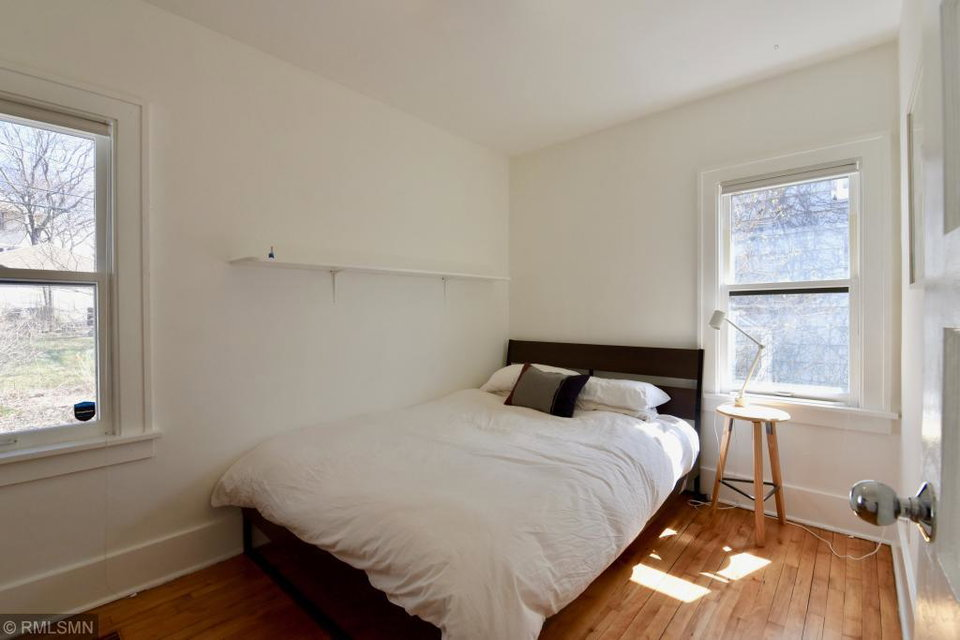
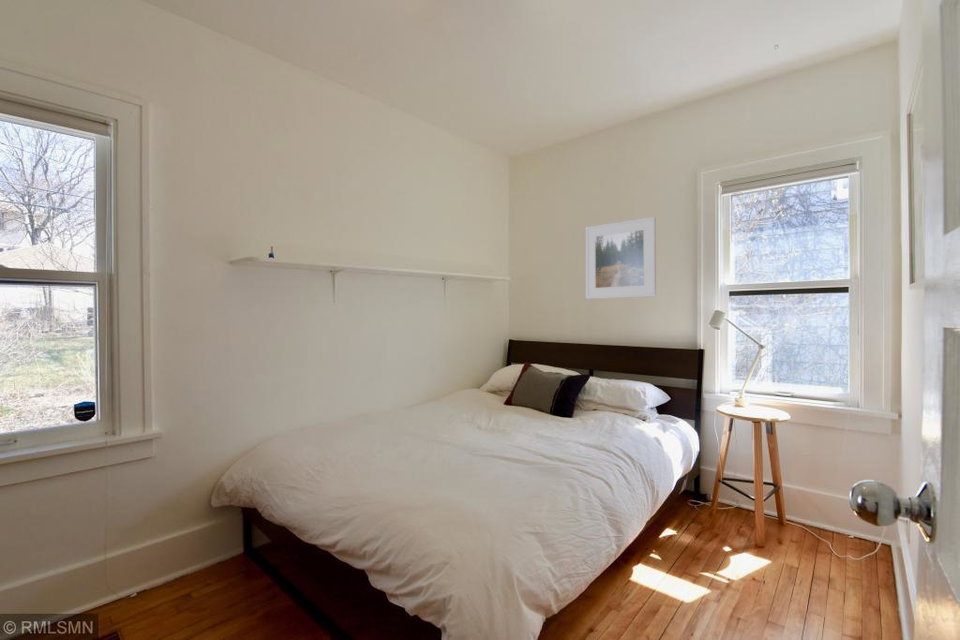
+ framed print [584,216,657,300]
